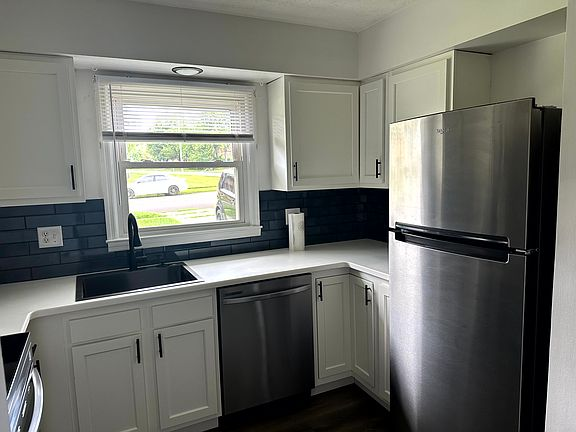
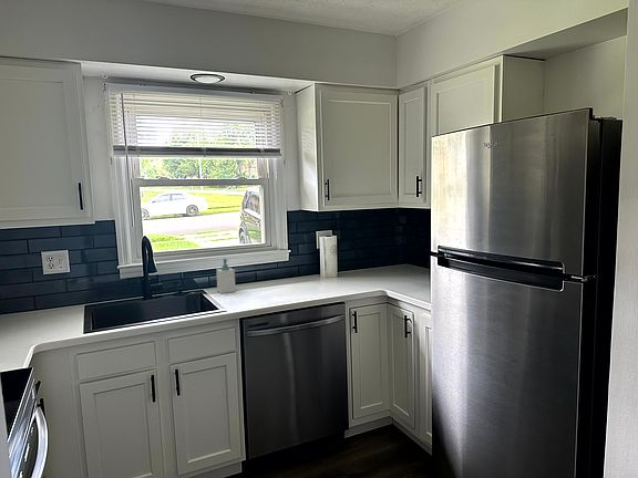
+ soap bottle [216,258,237,294]
